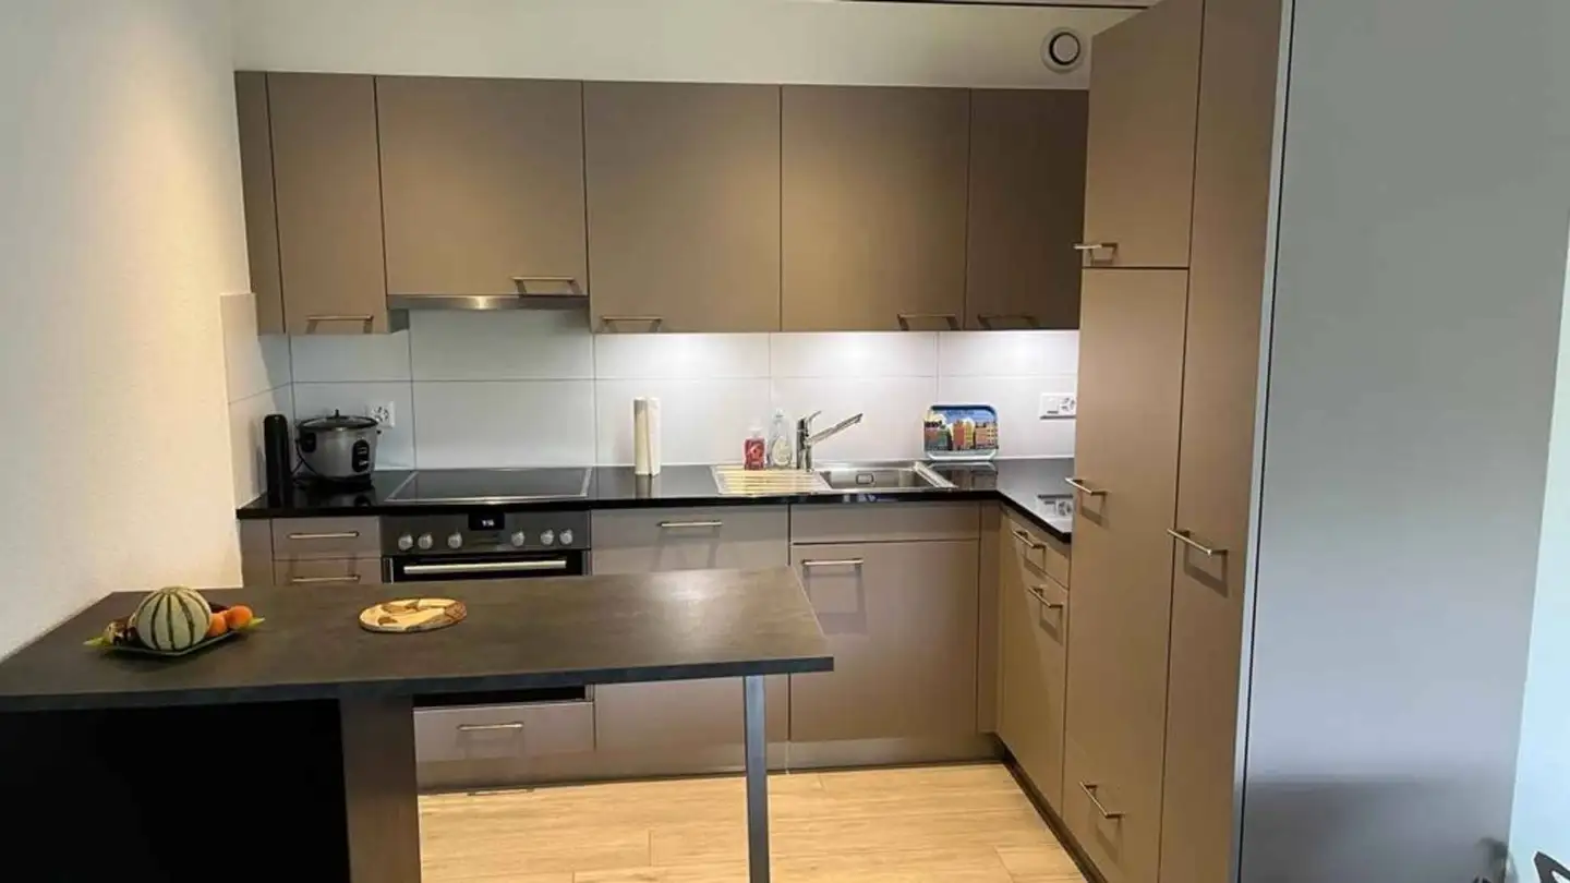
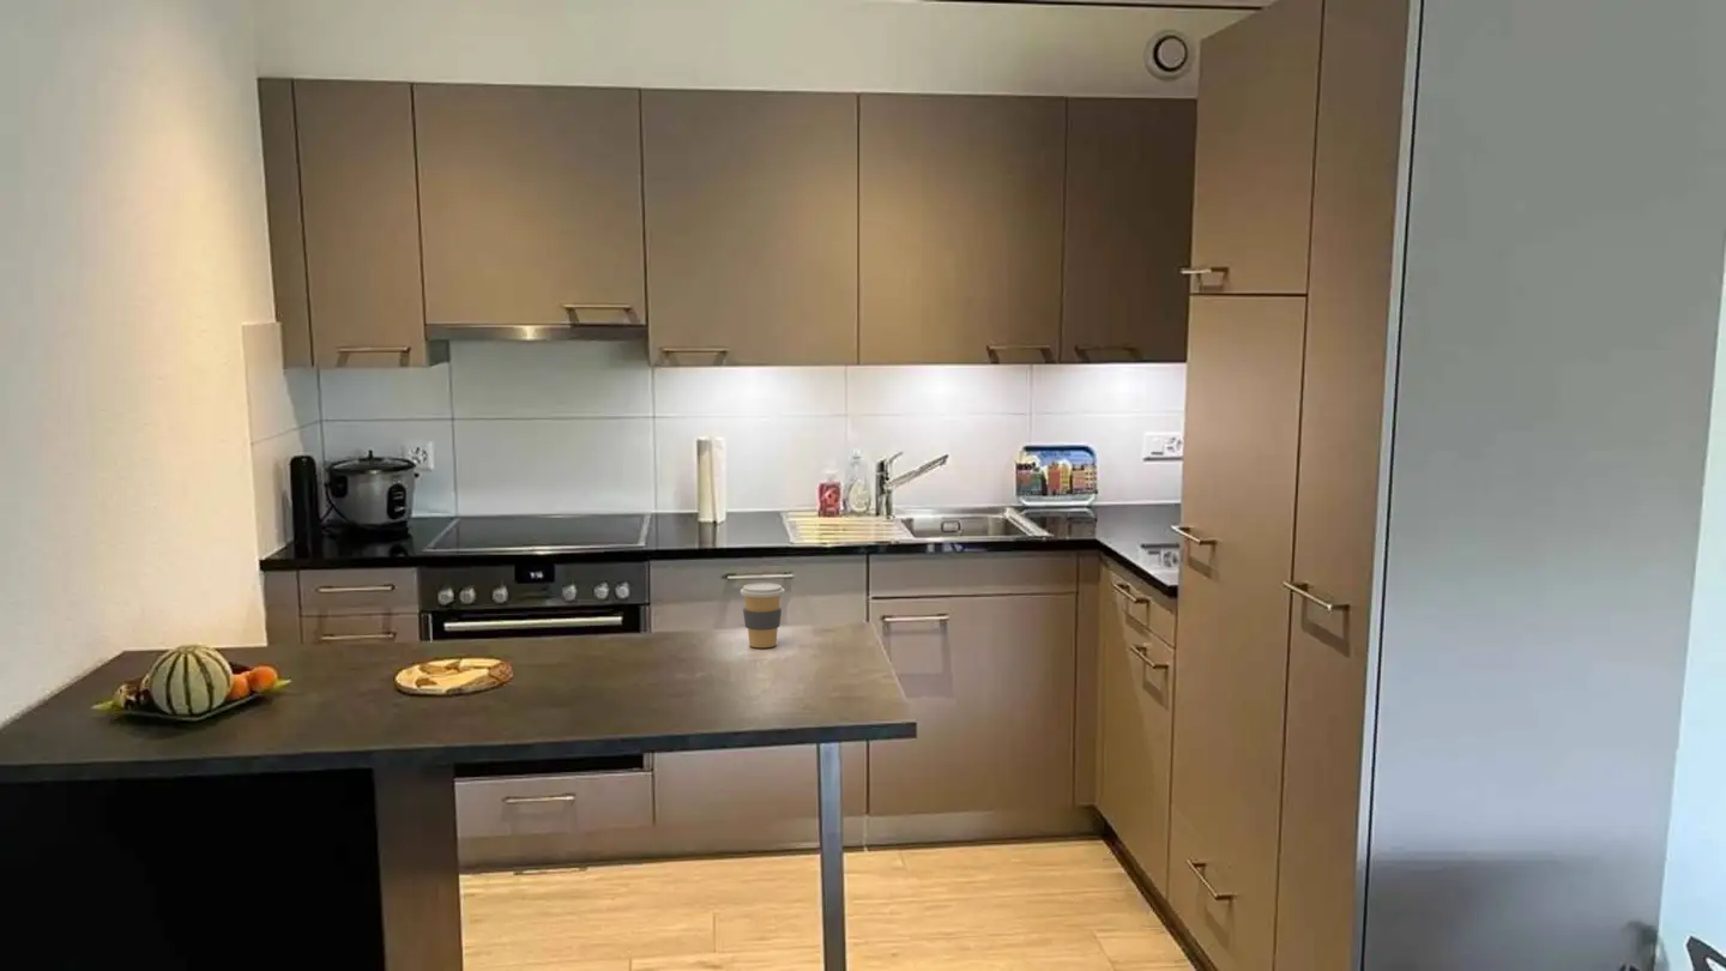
+ coffee cup [740,581,785,649]
